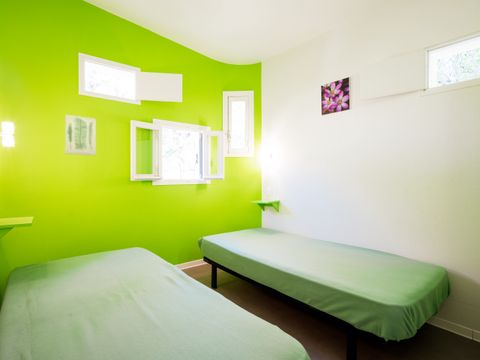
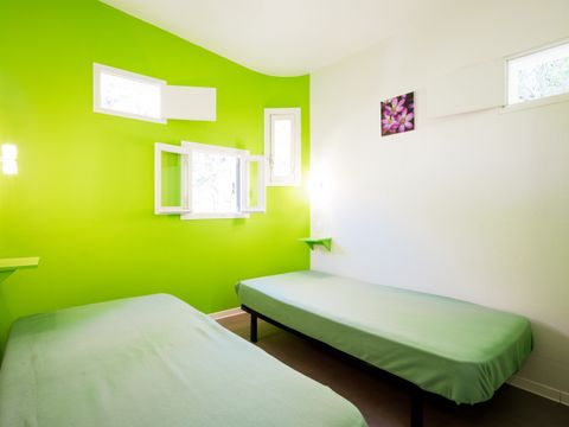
- wall art [64,114,97,156]
